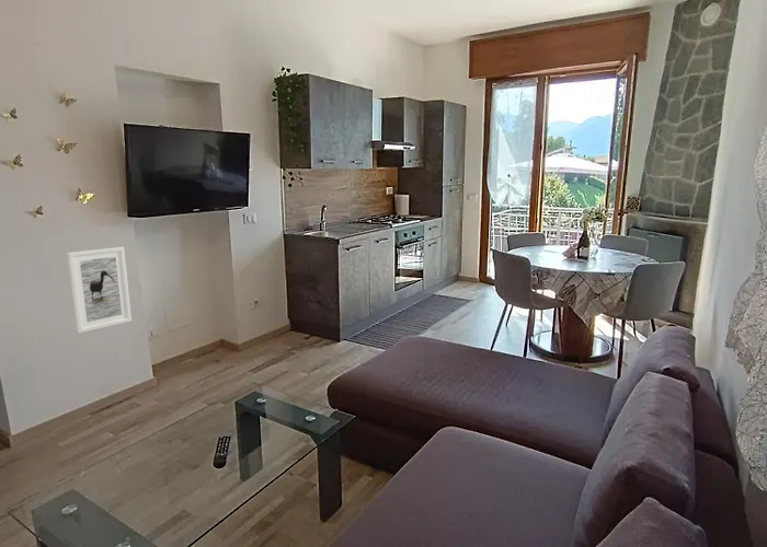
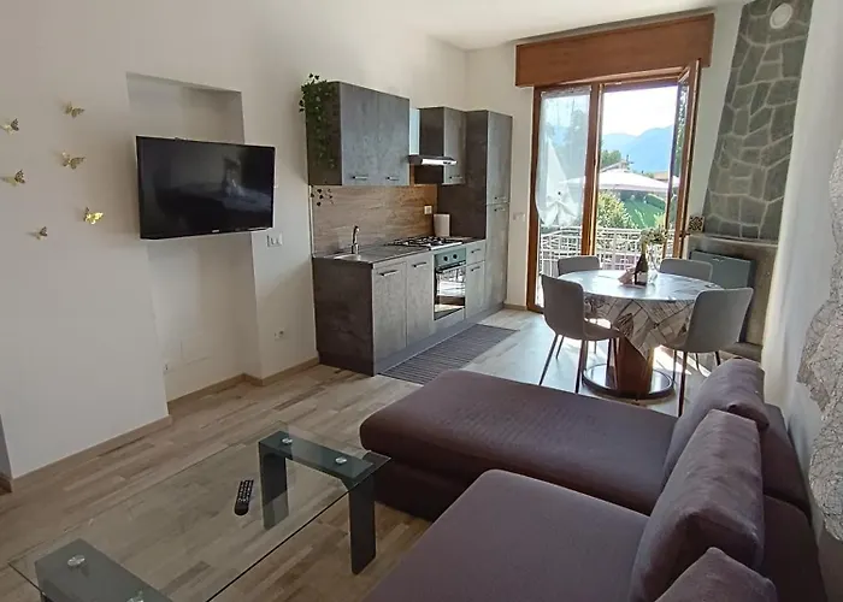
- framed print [66,246,133,335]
